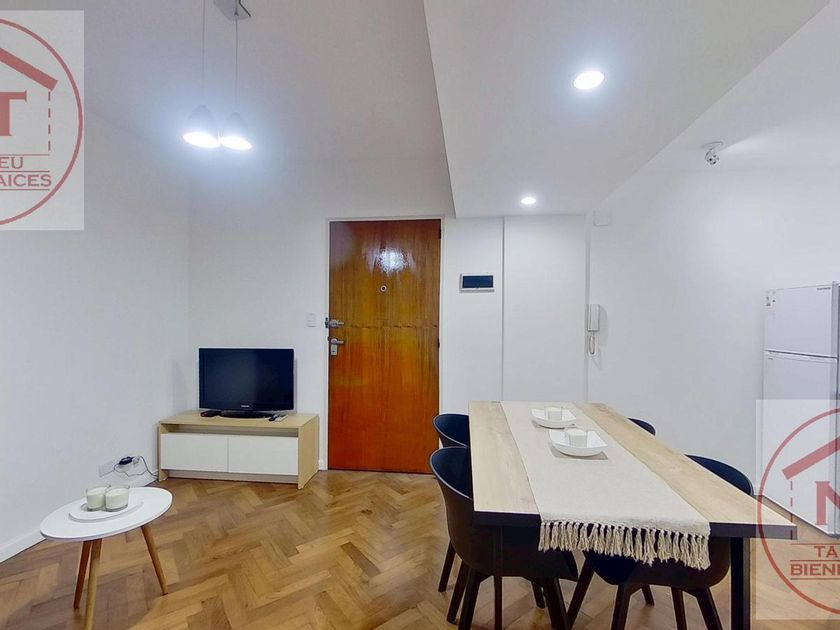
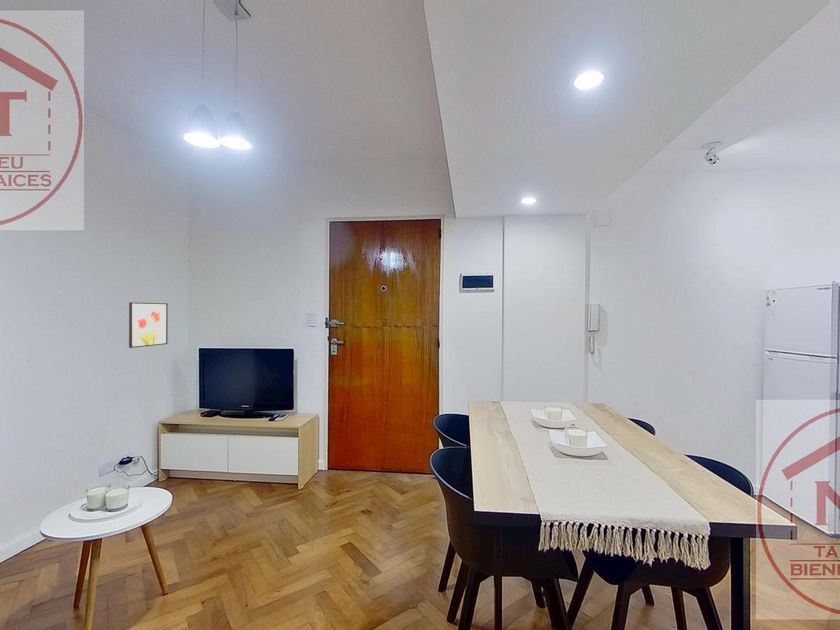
+ wall art [128,301,169,349]
